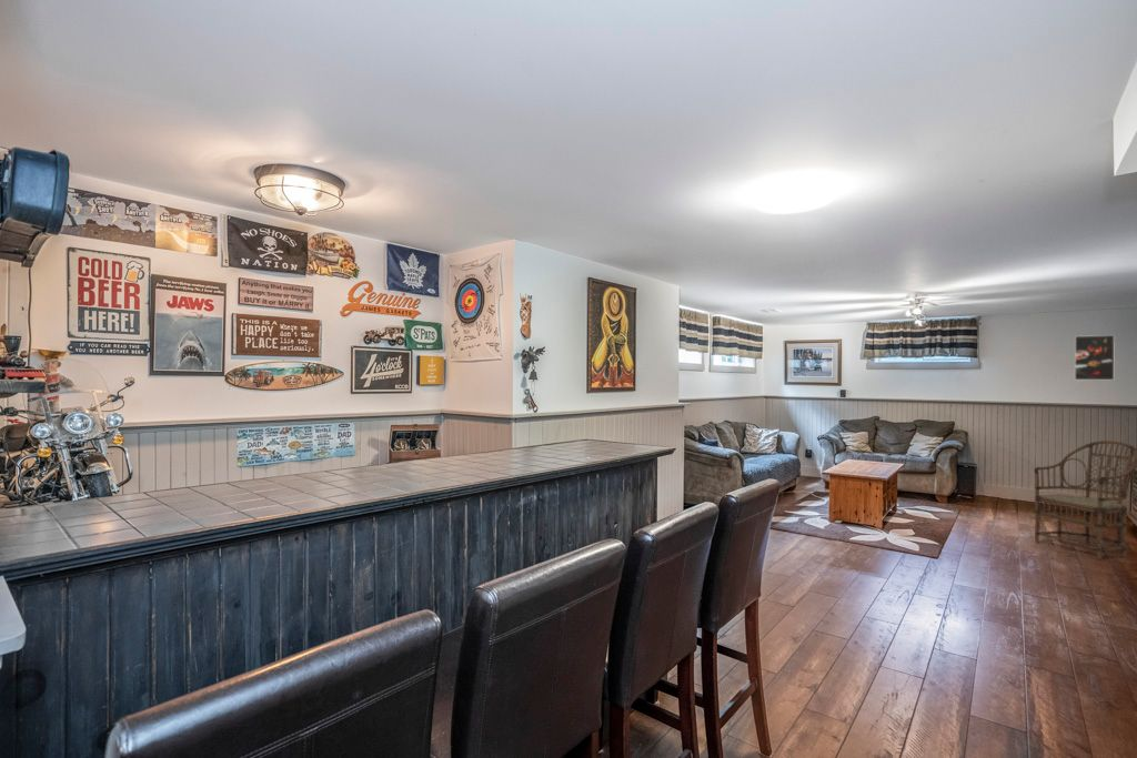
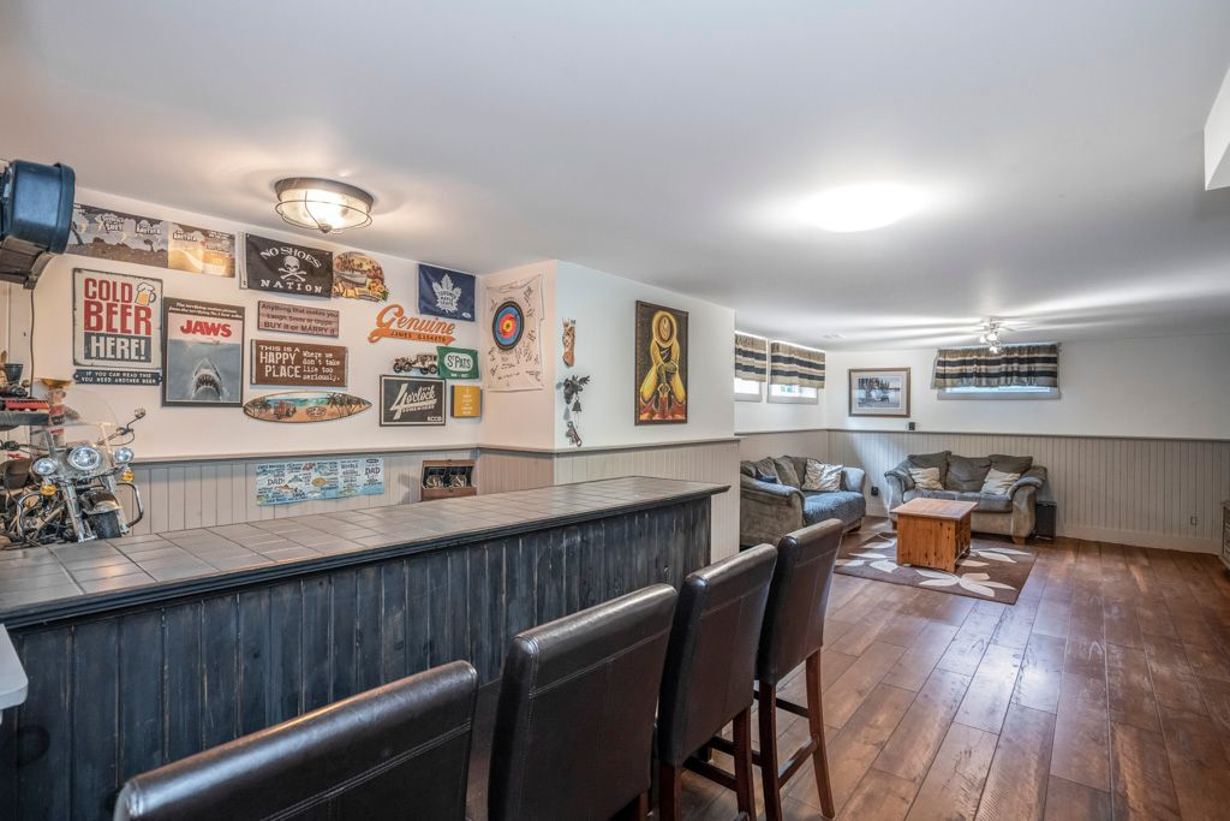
- armchair [1034,439,1137,560]
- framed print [1074,334,1116,381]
